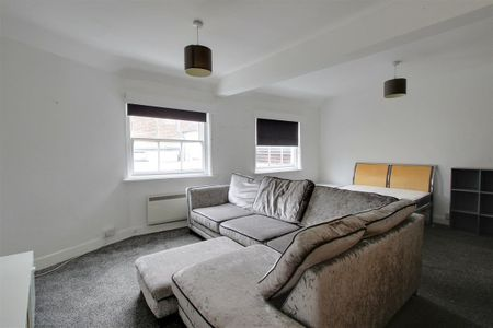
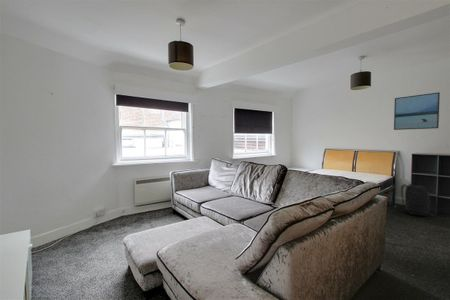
+ backpack [397,183,431,217]
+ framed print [393,91,441,131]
